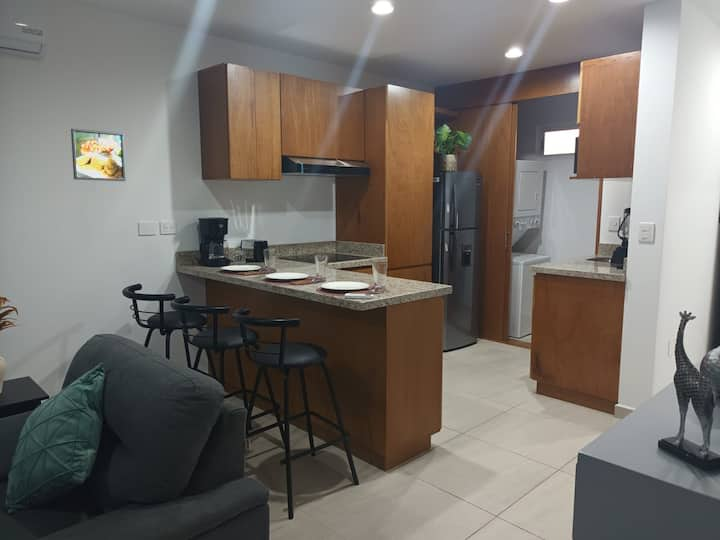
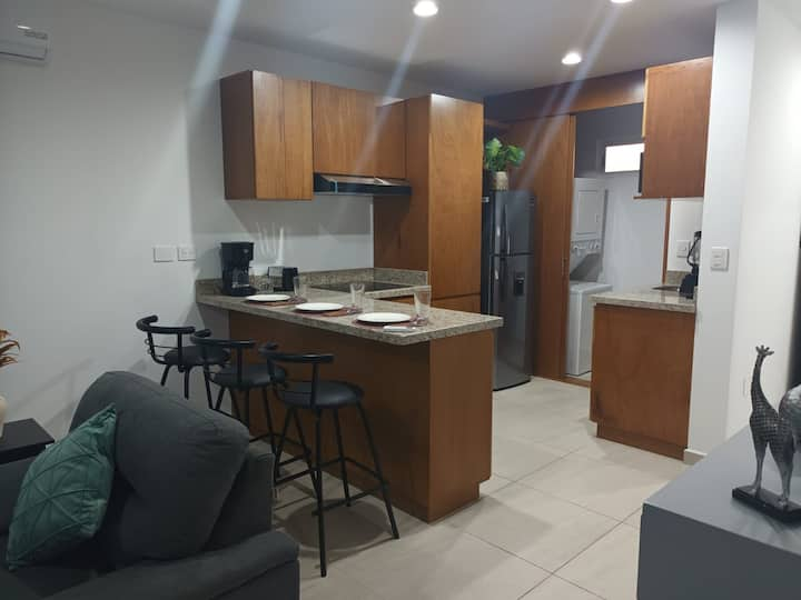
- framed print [70,128,127,182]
